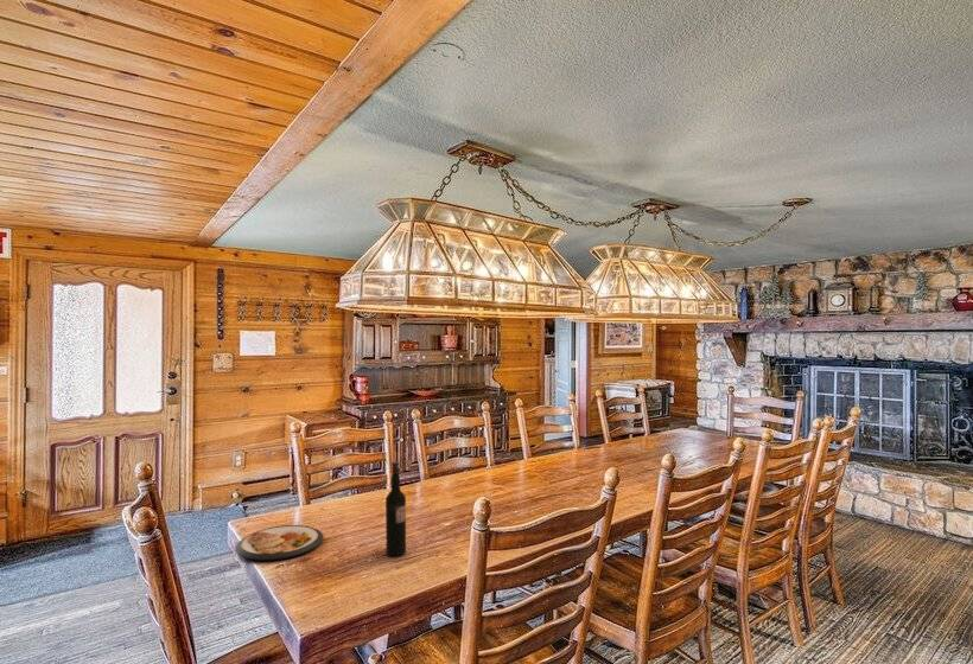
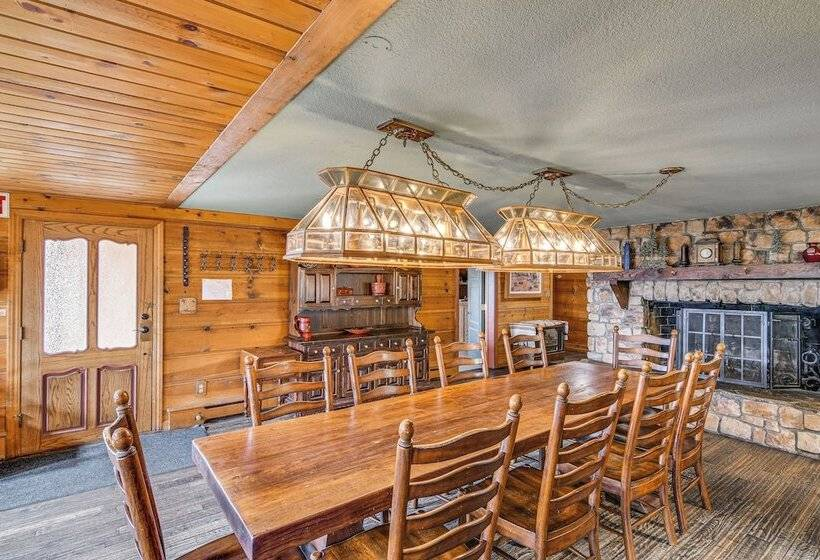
- wine bottle [384,460,407,557]
- dish [235,524,324,562]
